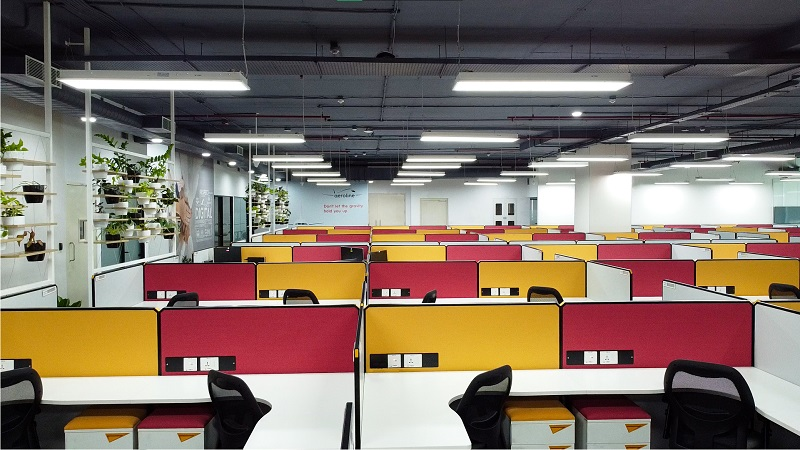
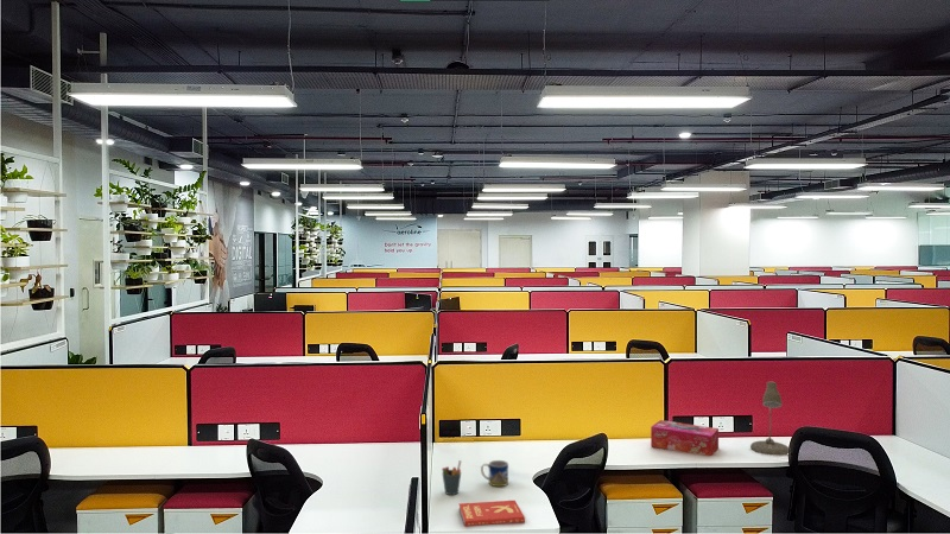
+ book [458,500,526,528]
+ tissue box [650,419,720,457]
+ pen holder [441,459,462,496]
+ desk lamp [749,381,790,457]
+ mug [480,459,509,488]
